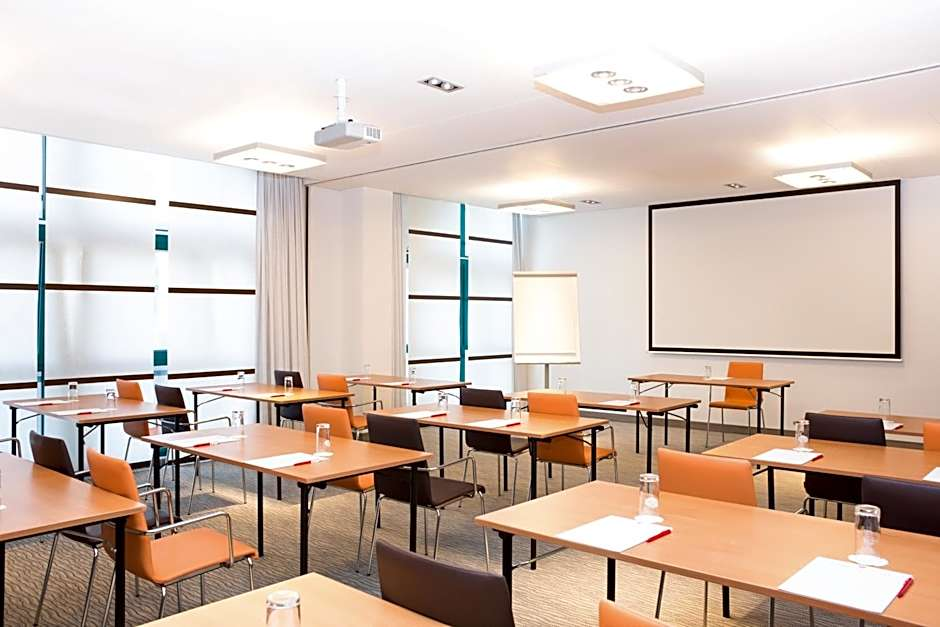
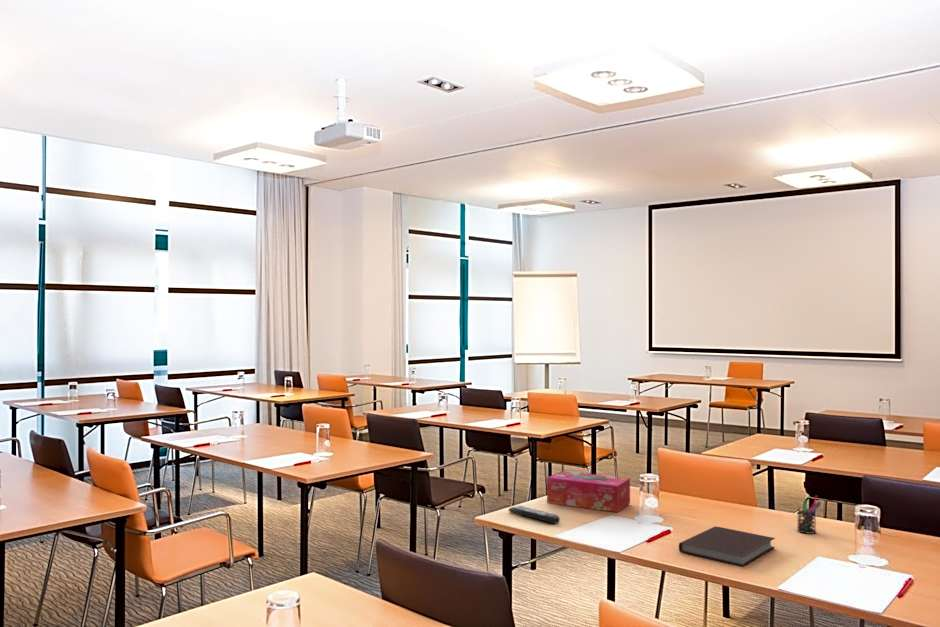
+ tissue box [546,470,631,513]
+ pen holder [792,495,822,535]
+ remote control [508,504,561,525]
+ notebook [678,525,776,568]
